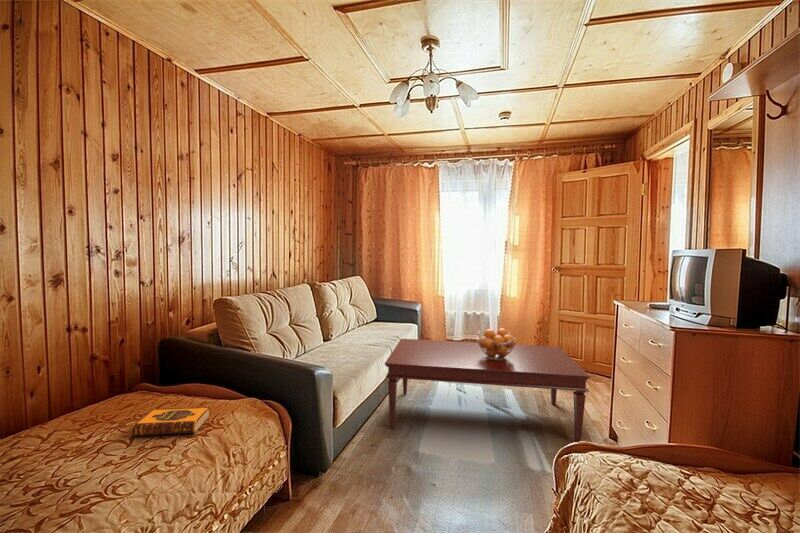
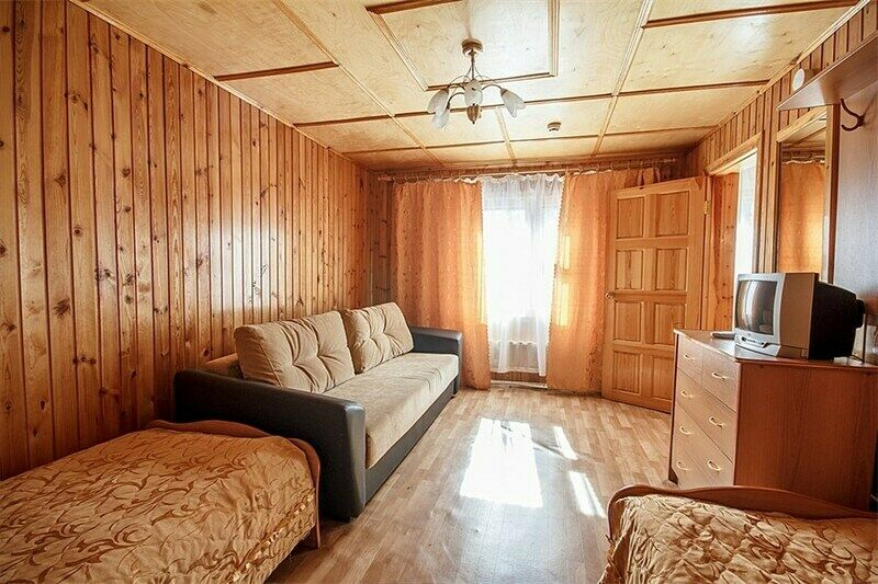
- coffee table [384,338,591,443]
- fruit basket [476,327,517,360]
- hardback book [130,406,211,437]
